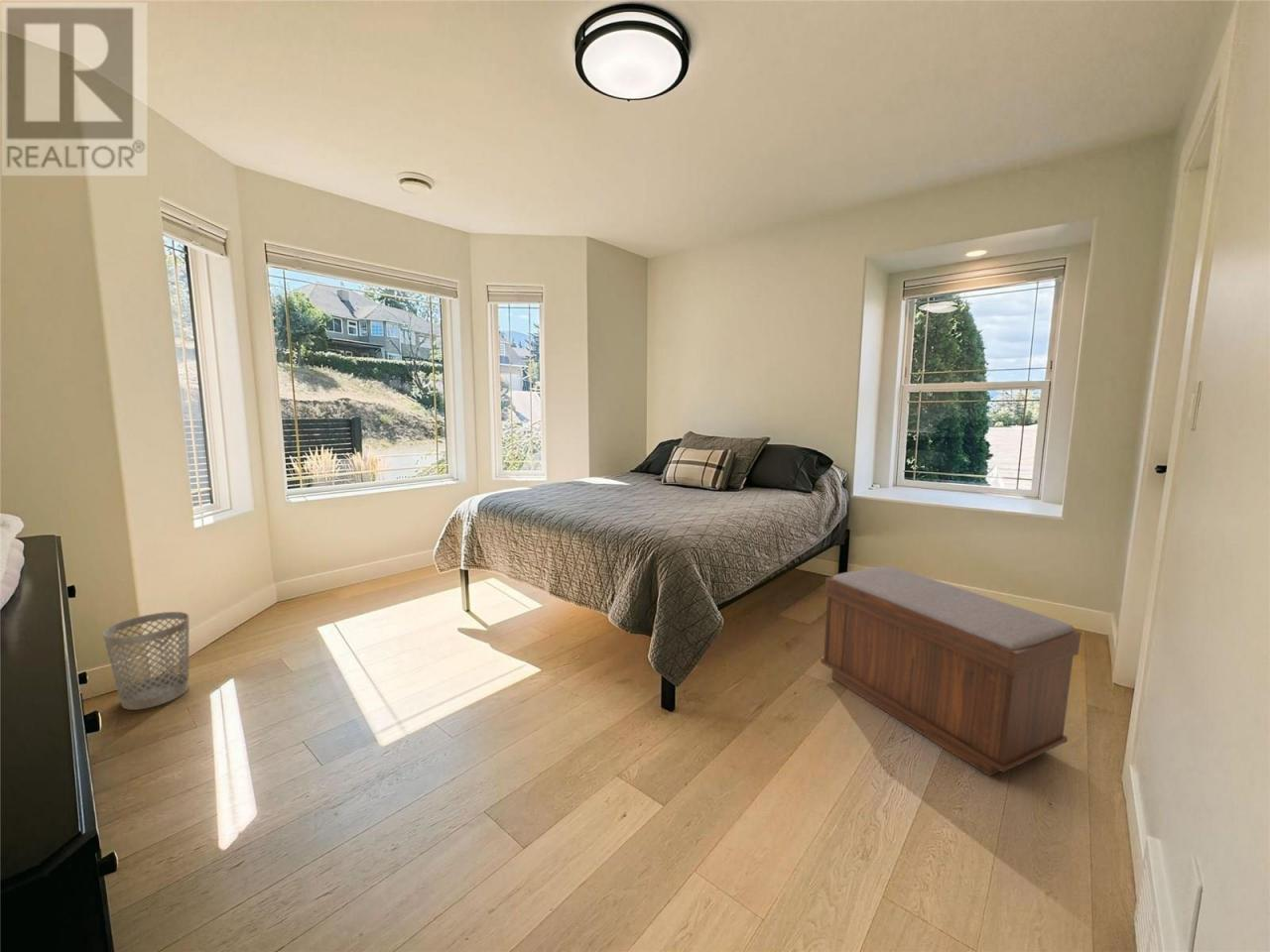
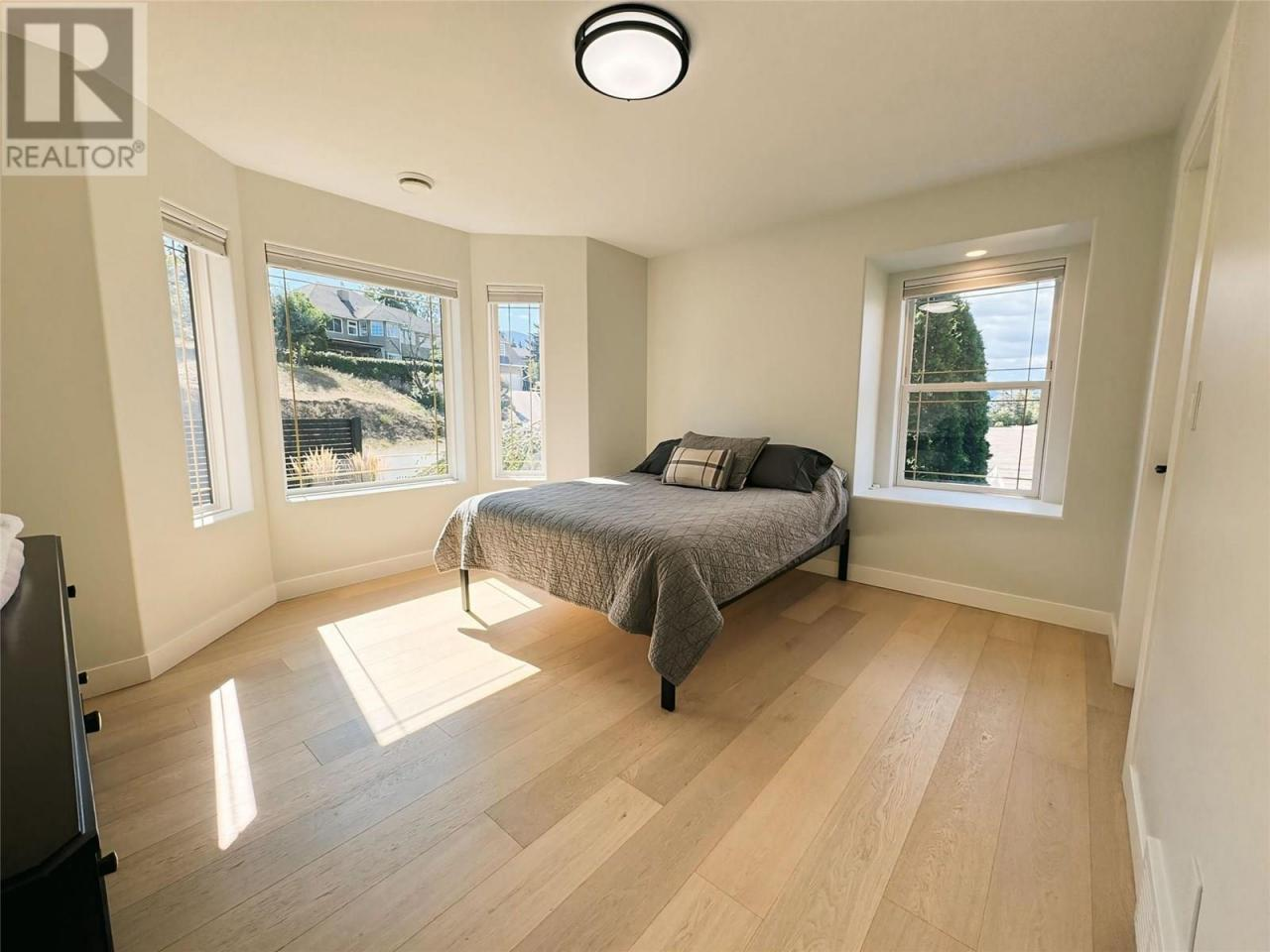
- bench [820,565,1082,777]
- wastebasket [102,611,190,711]
